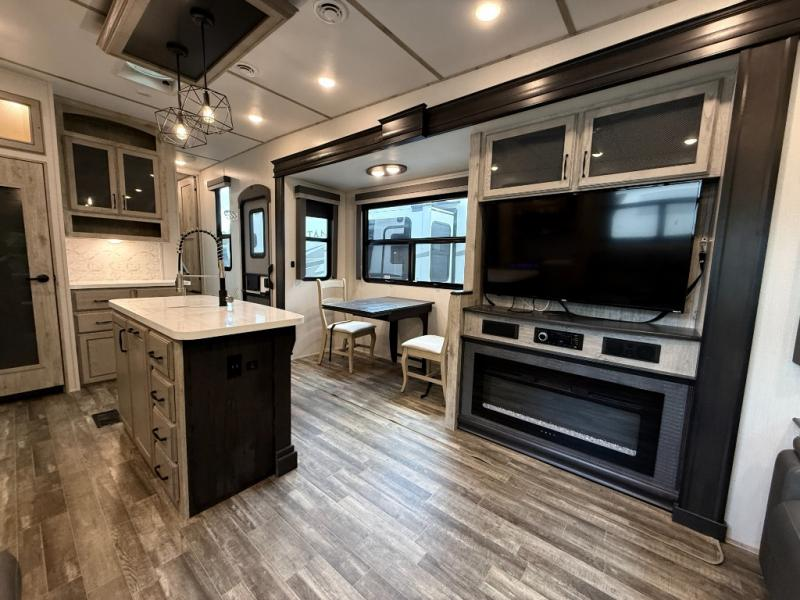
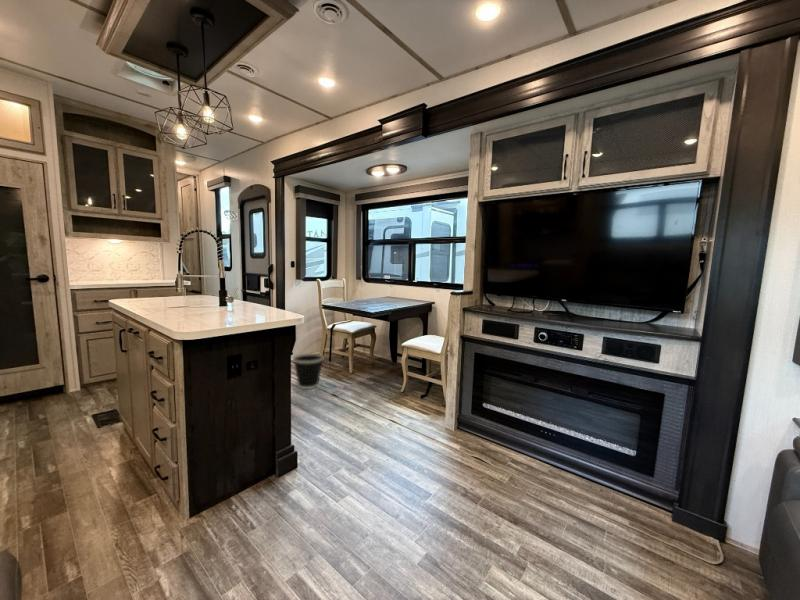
+ wastebasket [292,352,325,390]
